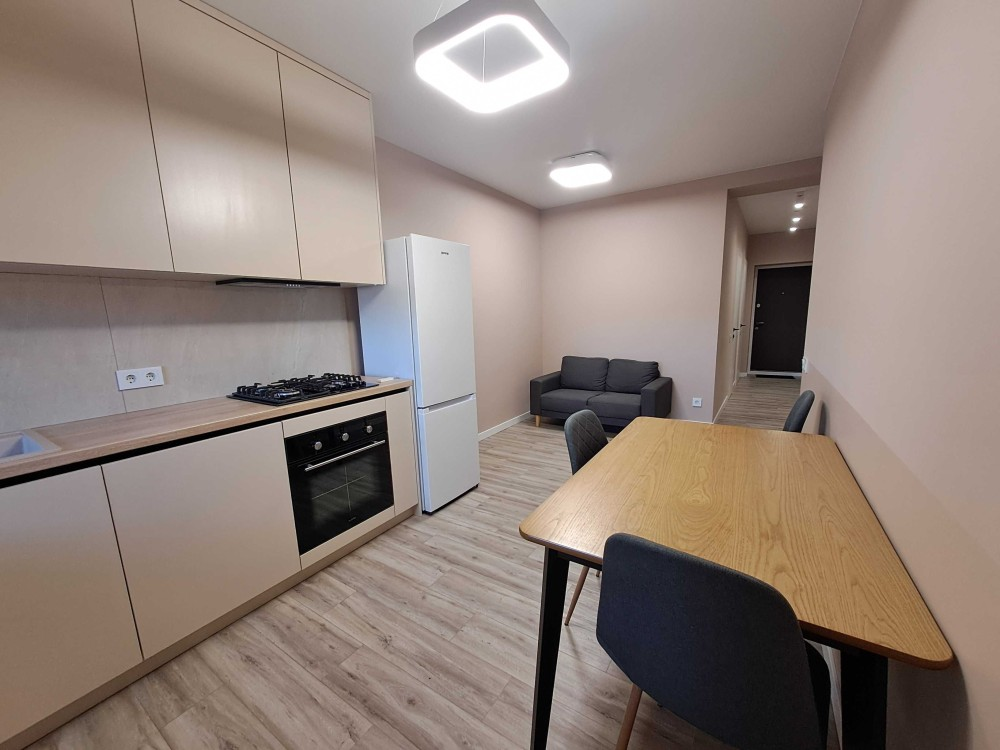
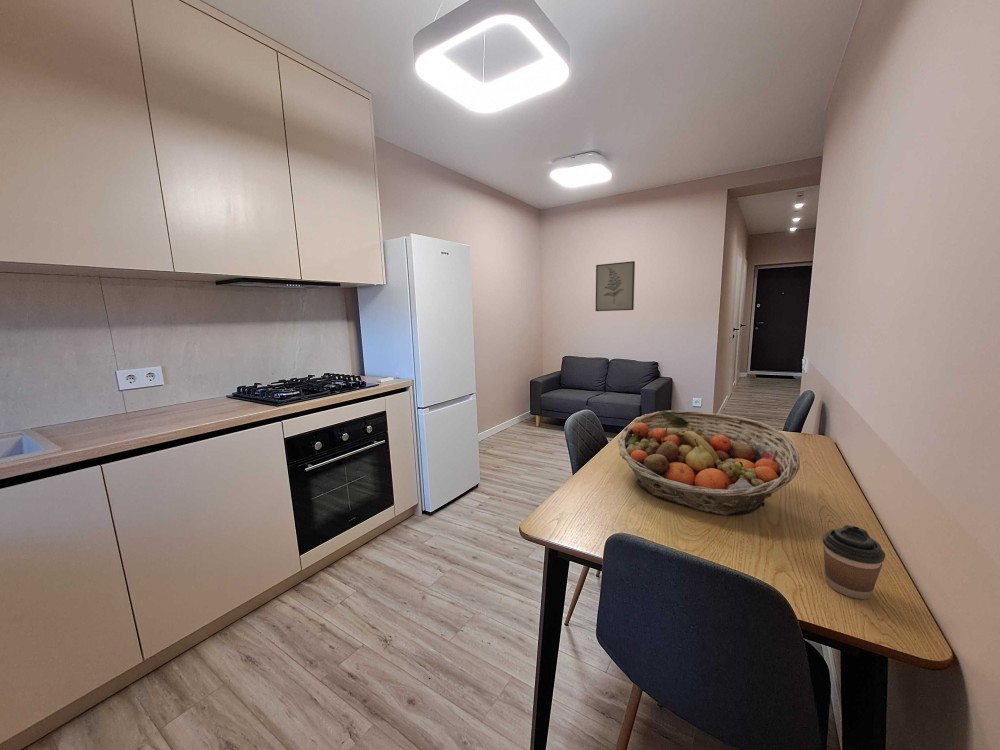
+ wall art [595,260,636,312]
+ fruit basket [617,409,801,516]
+ coffee cup [822,524,886,600]
